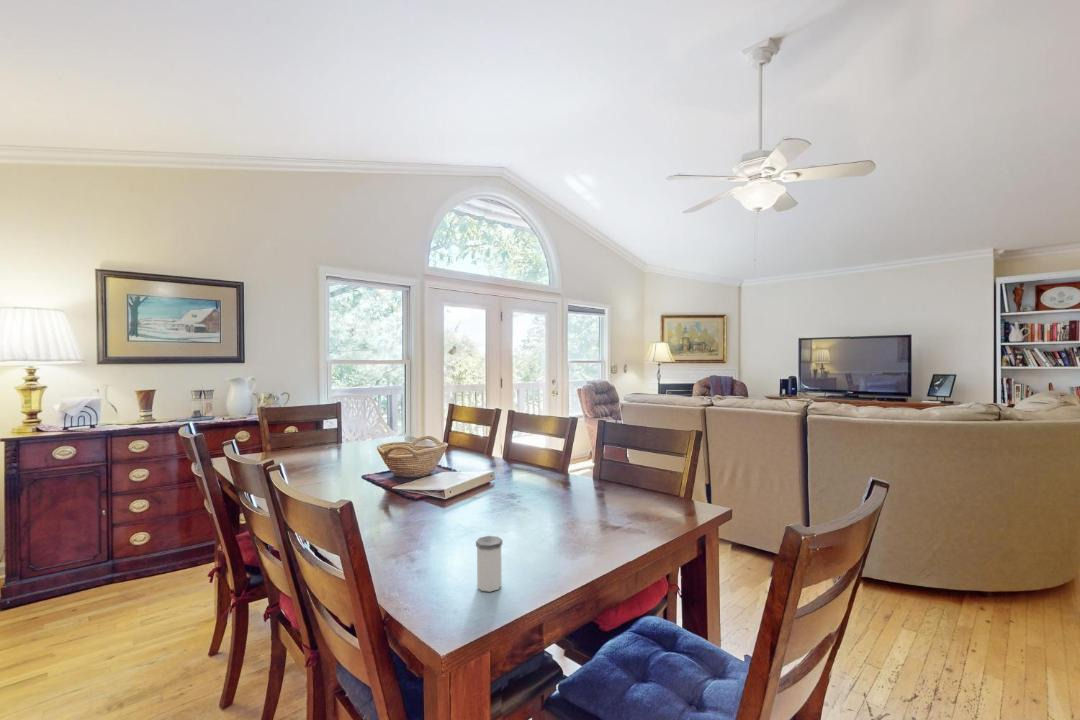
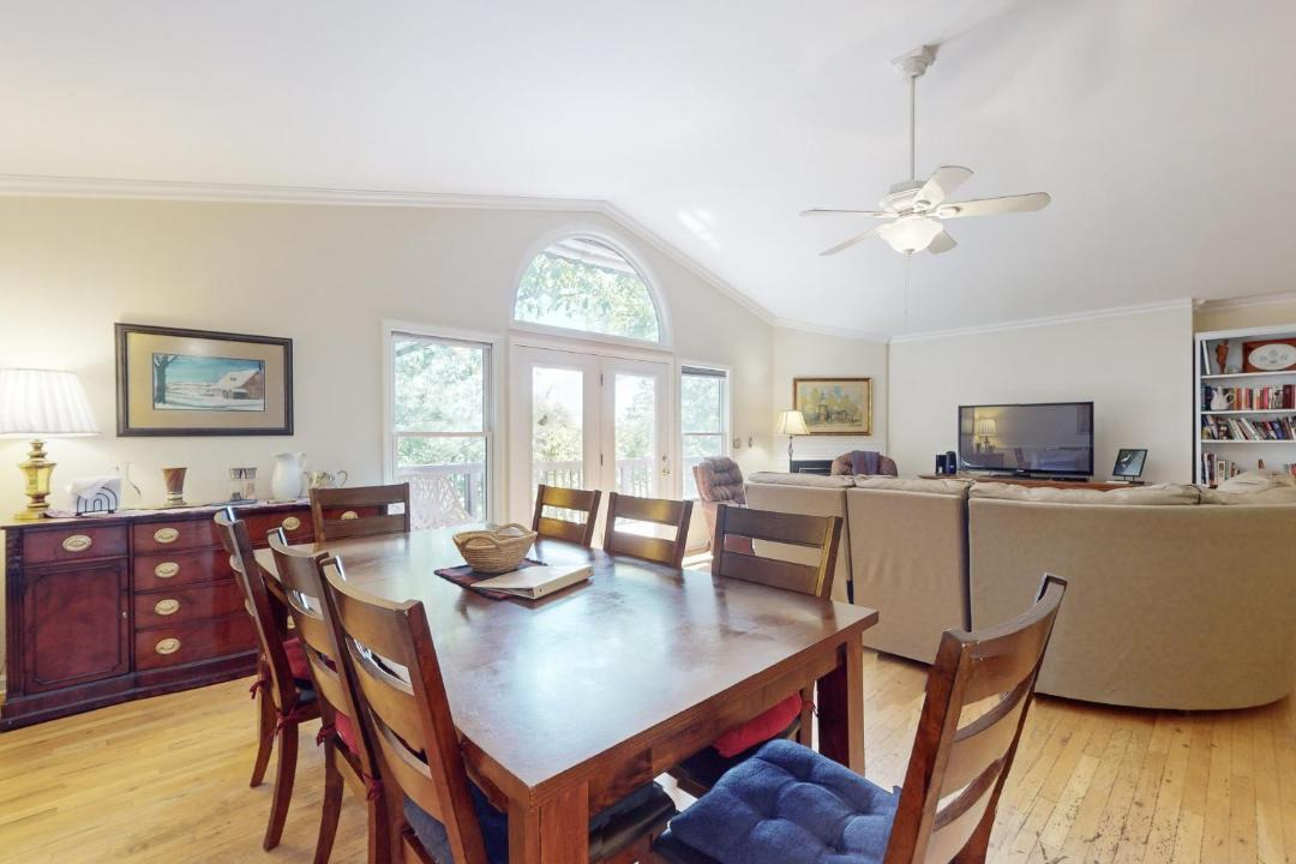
- salt shaker [475,535,503,593]
